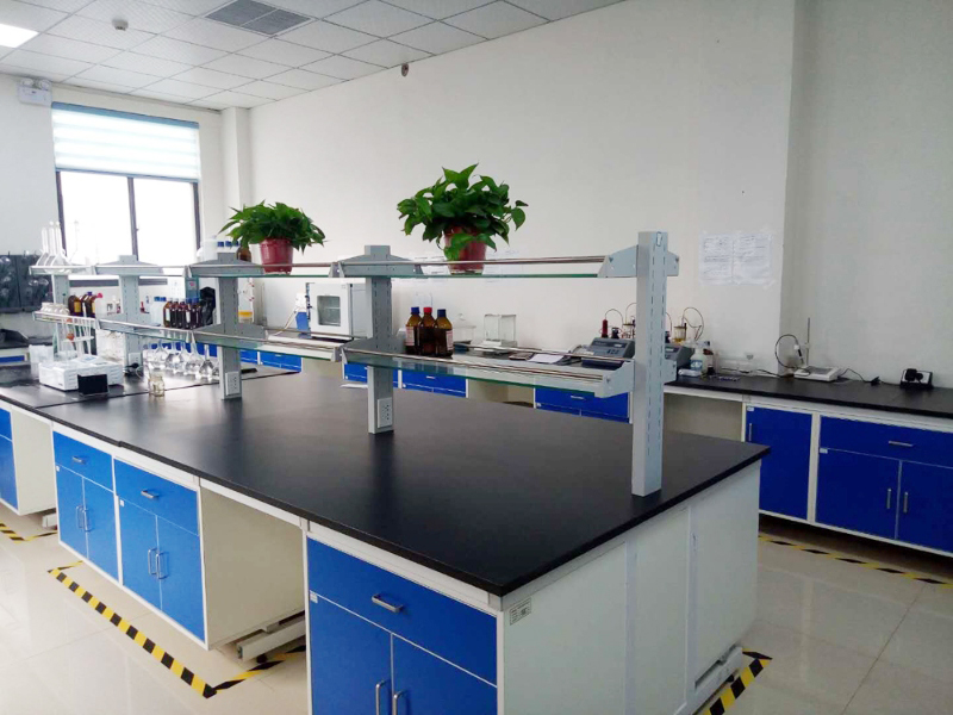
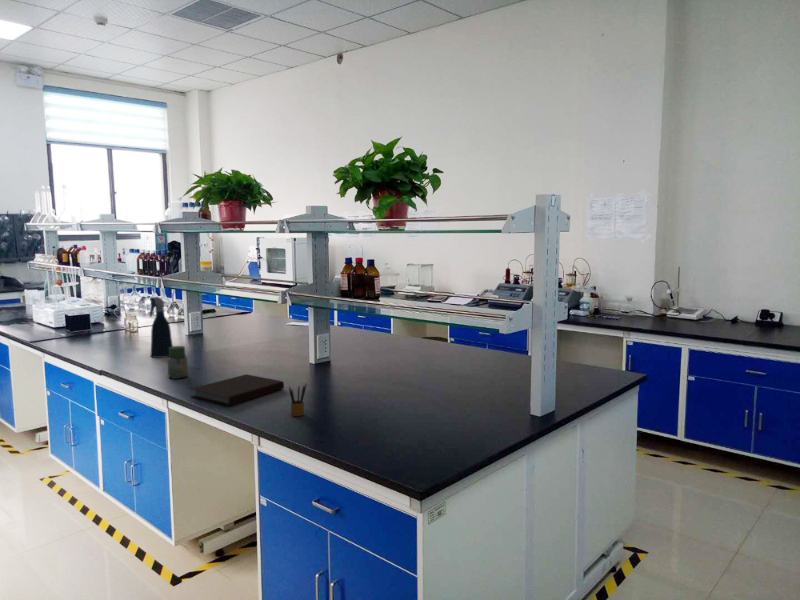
+ notebook [190,373,285,407]
+ spray bottle [149,296,174,359]
+ pencil box [288,382,308,417]
+ jar [167,345,189,380]
